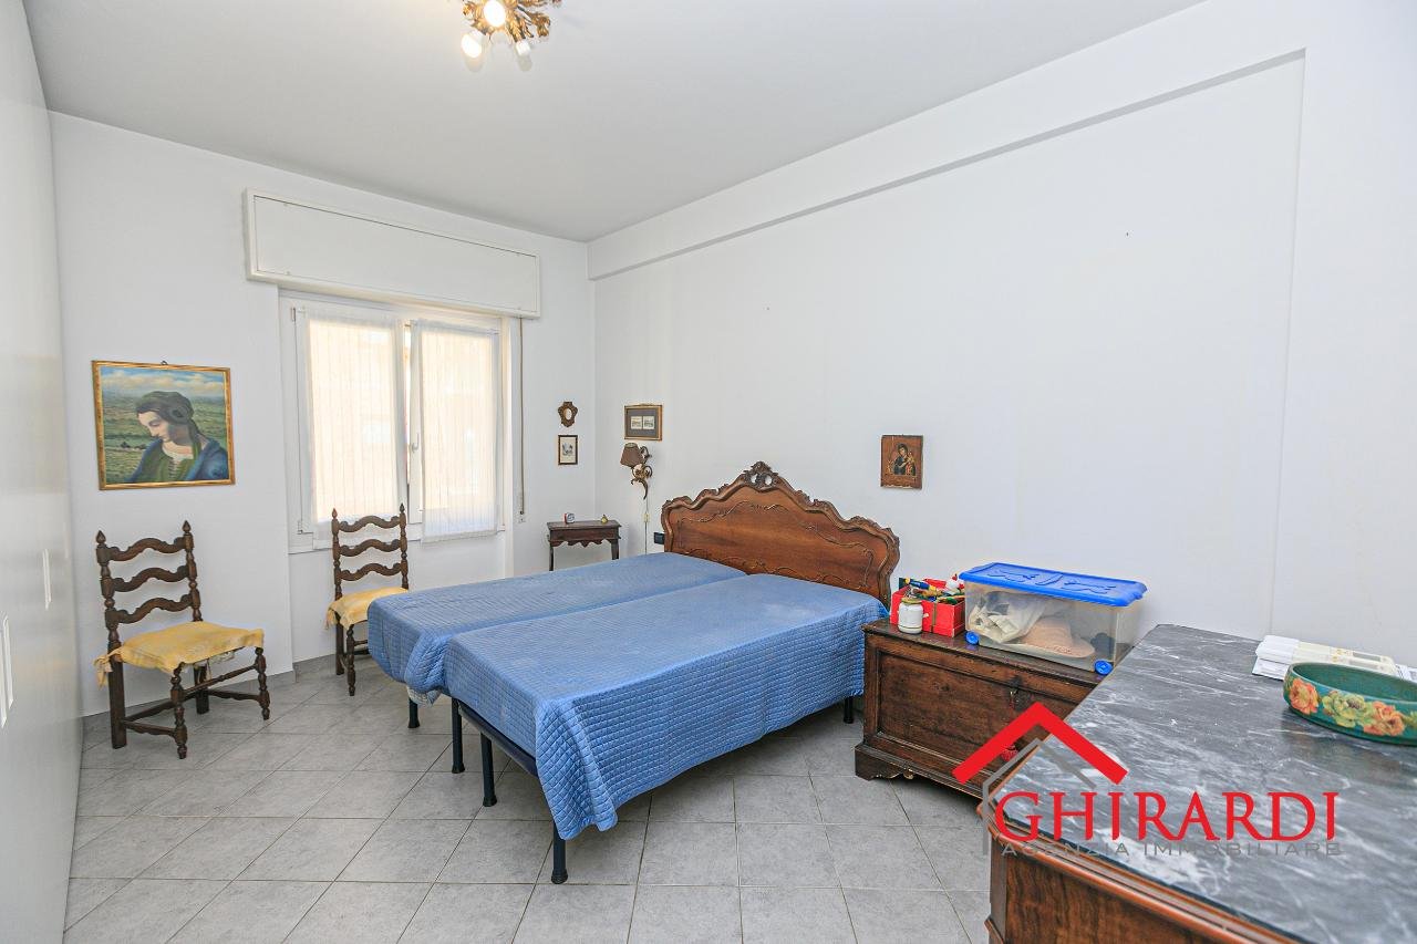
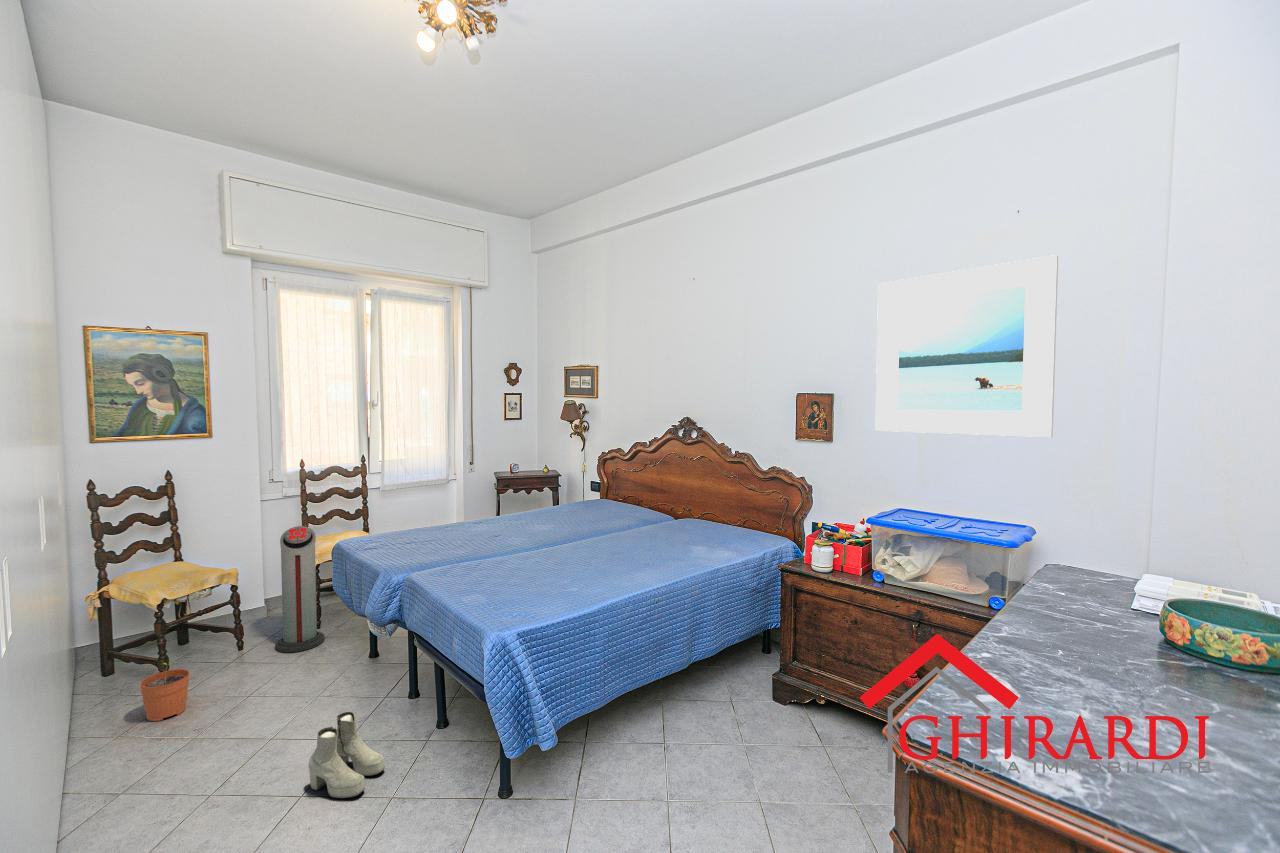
+ plant pot [139,662,191,722]
+ boots [308,711,386,799]
+ air purifier [274,525,326,654]
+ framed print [874,254,1059,438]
